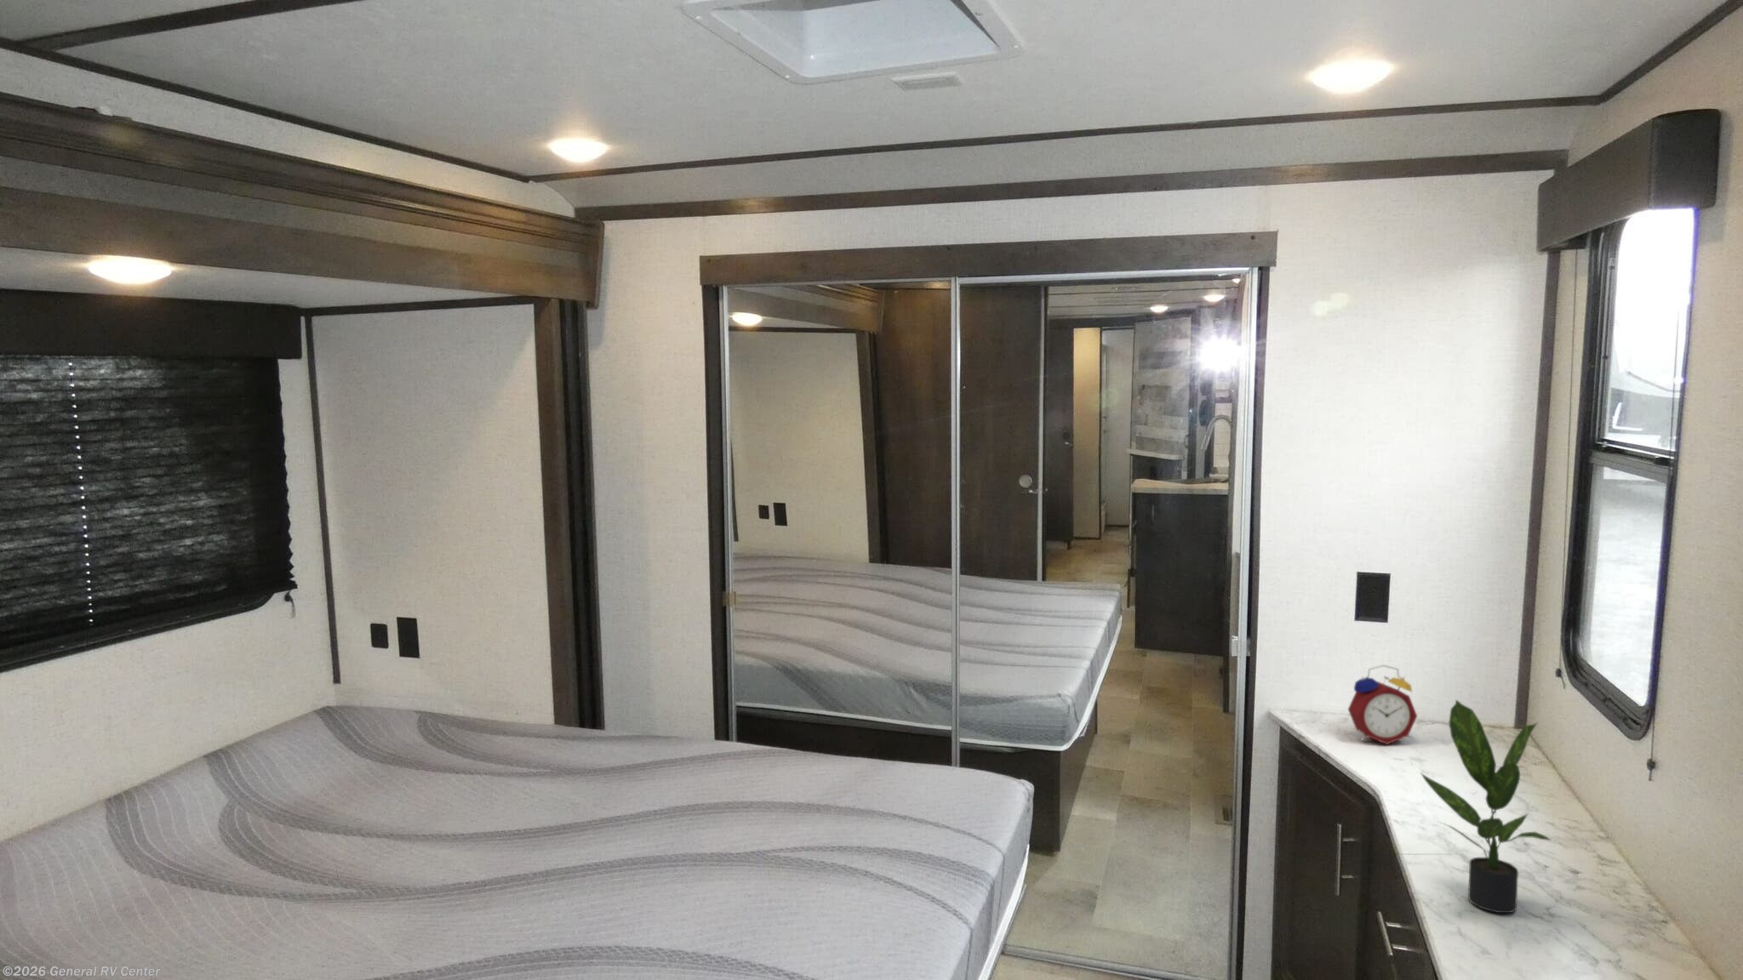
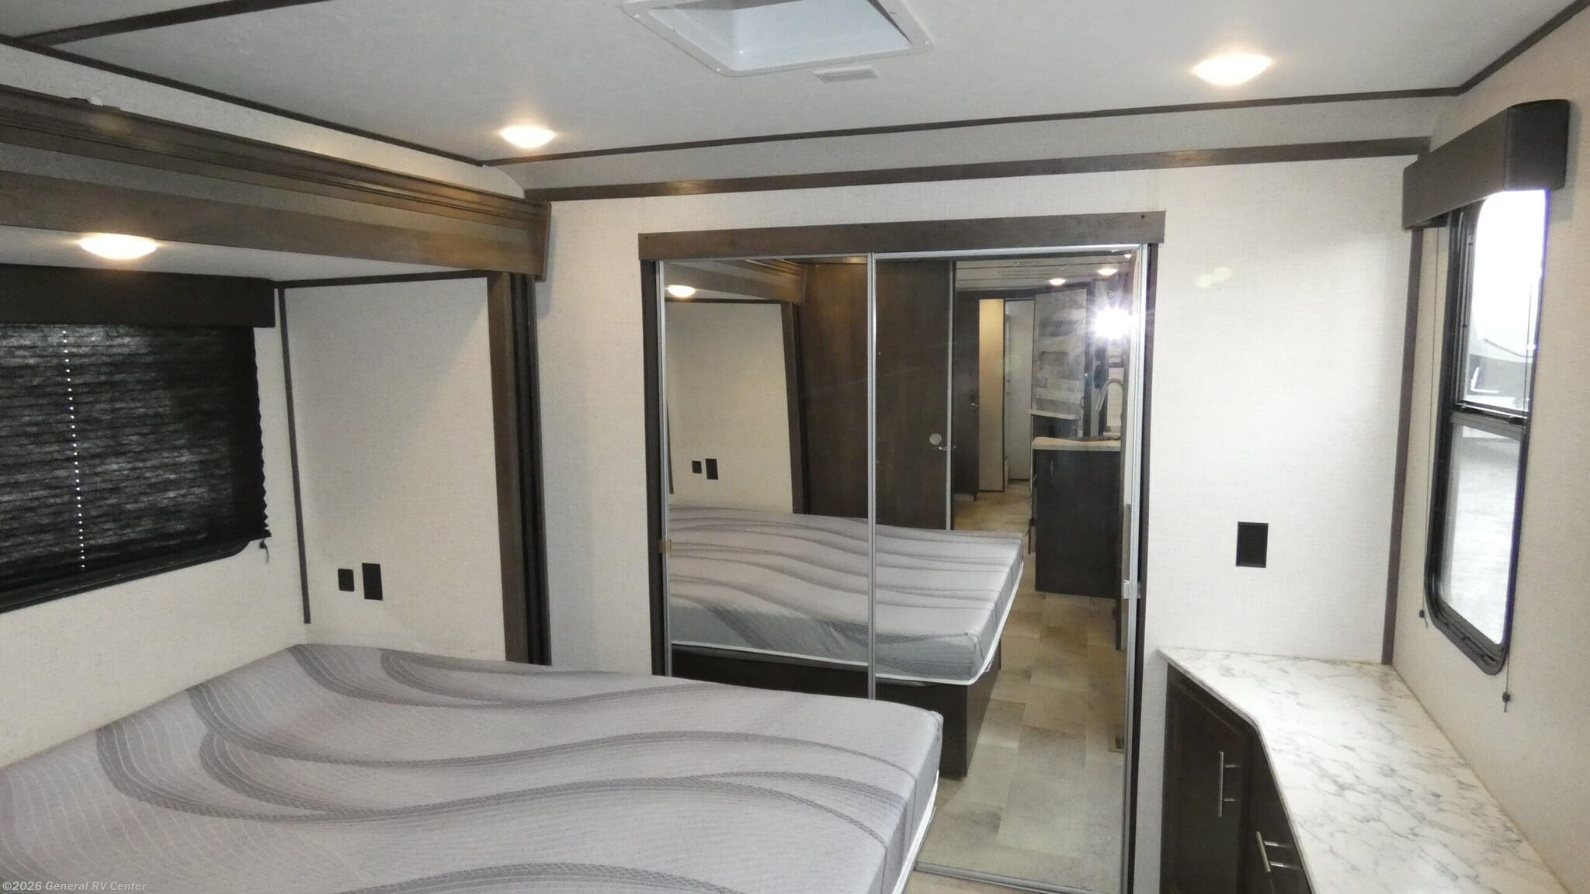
- alarm clock [1347,664,1417,745]
- potted plant [1420,699,1553,914]
